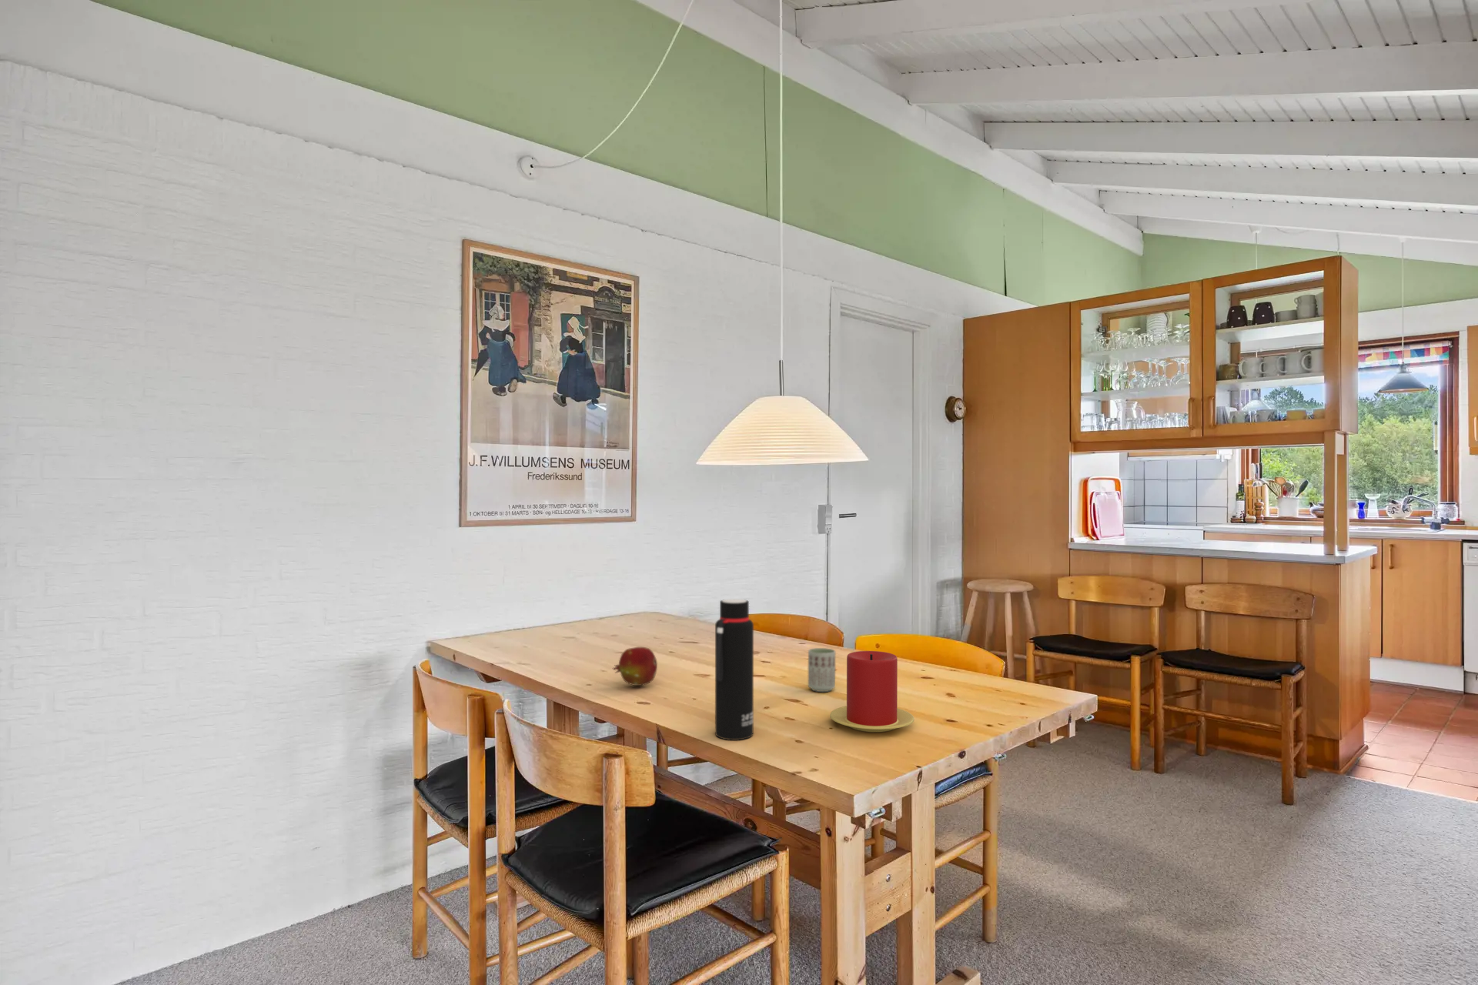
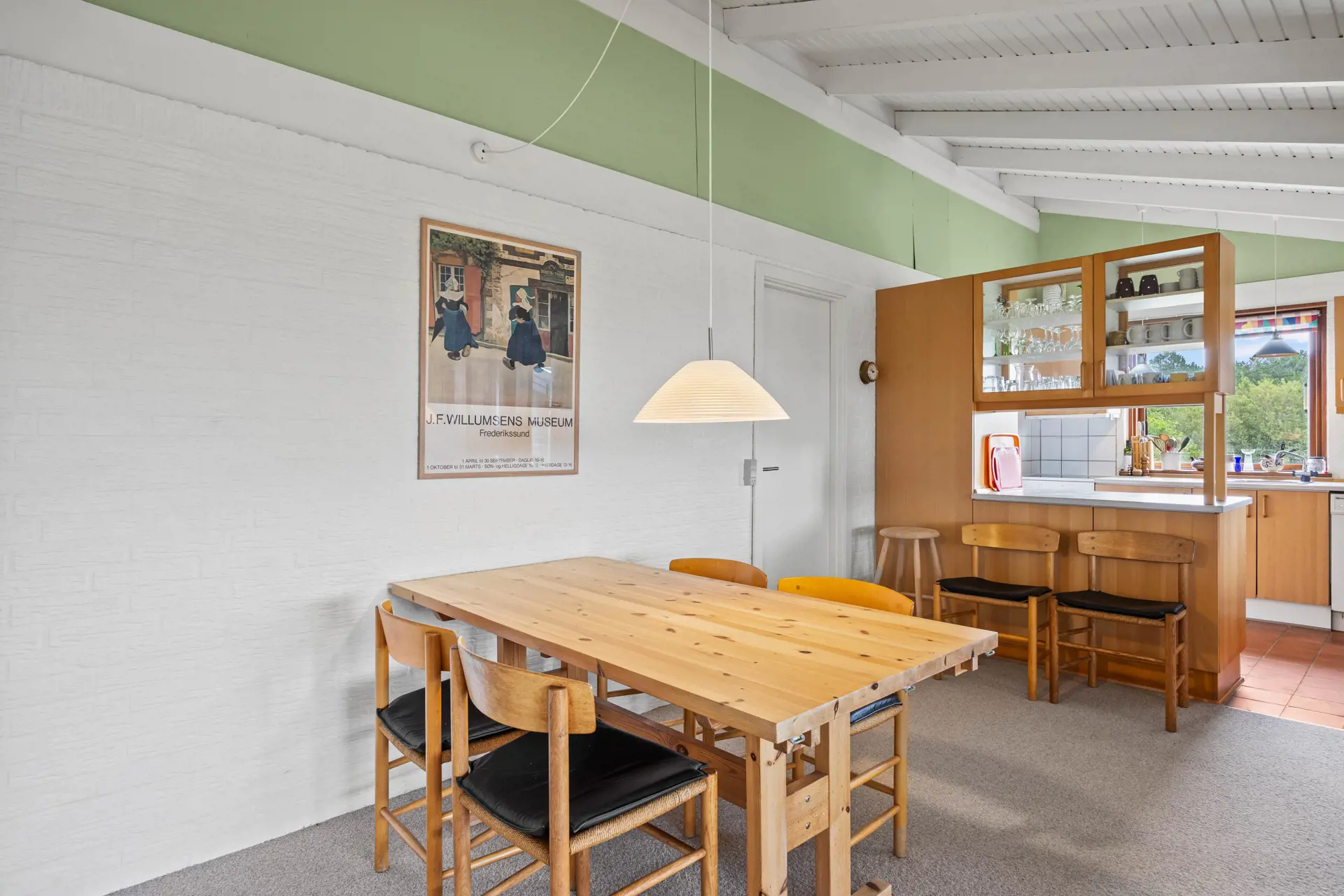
- candle [829,650,915,732]
- fruit [611,646,658,686]
- water bottle [715,599,754,741]
- cup [807,648,836,693]
